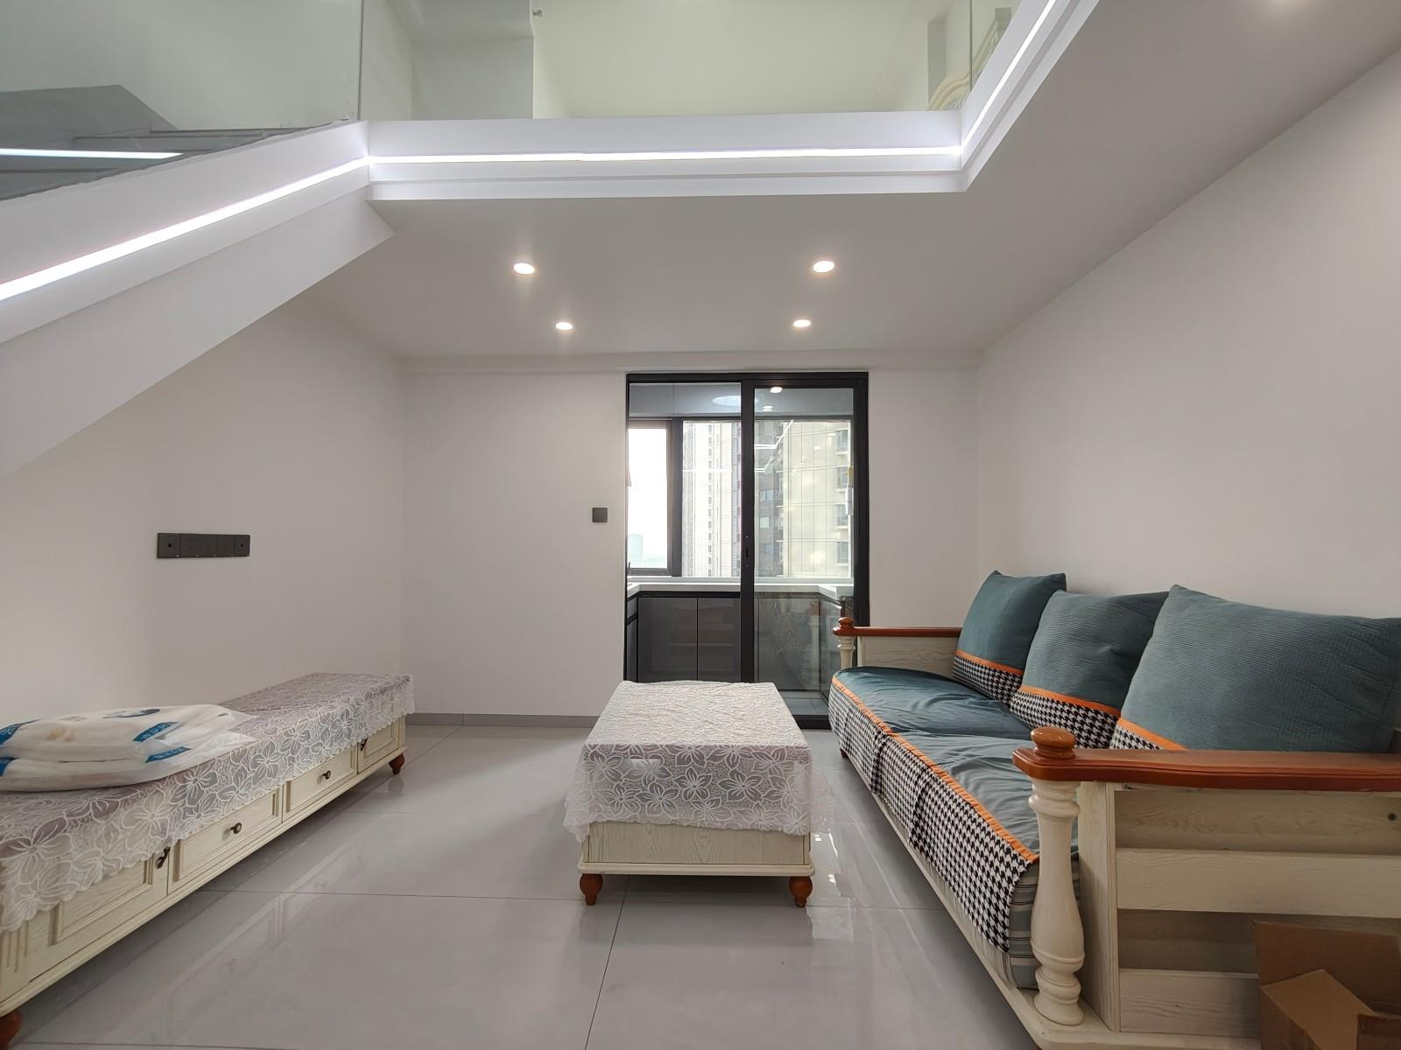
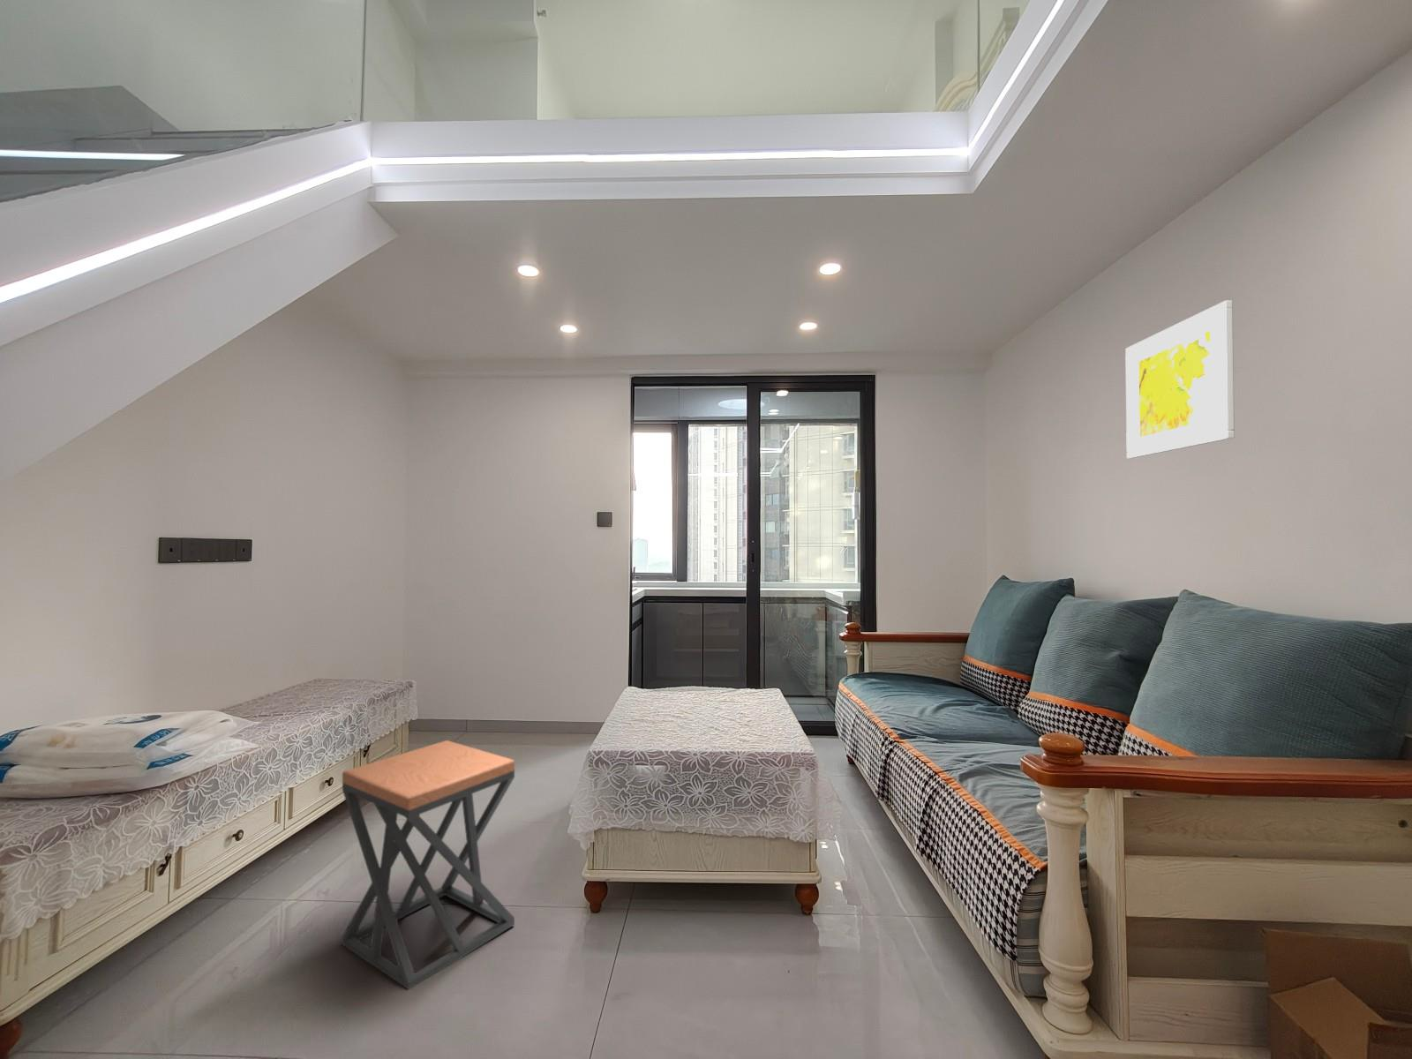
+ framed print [1124,300,1235,459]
+ stool [340,740,516,990]
